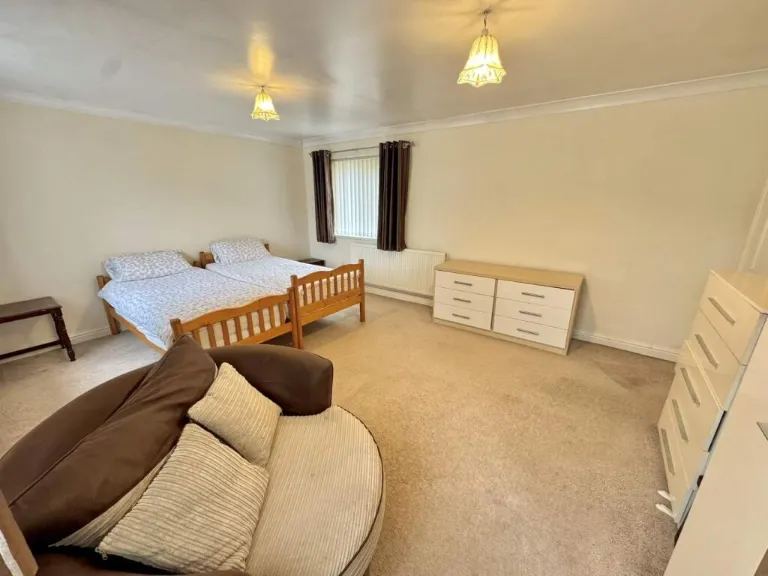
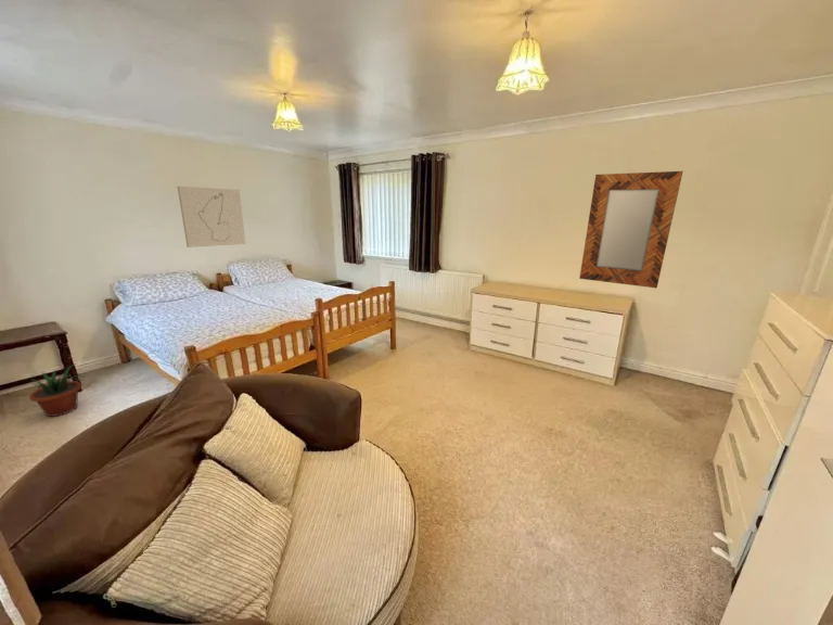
+ wall art [177,186,246,248]
+ home mirror [578,170,684,289]
+ potted plant [28,362,88,418]
